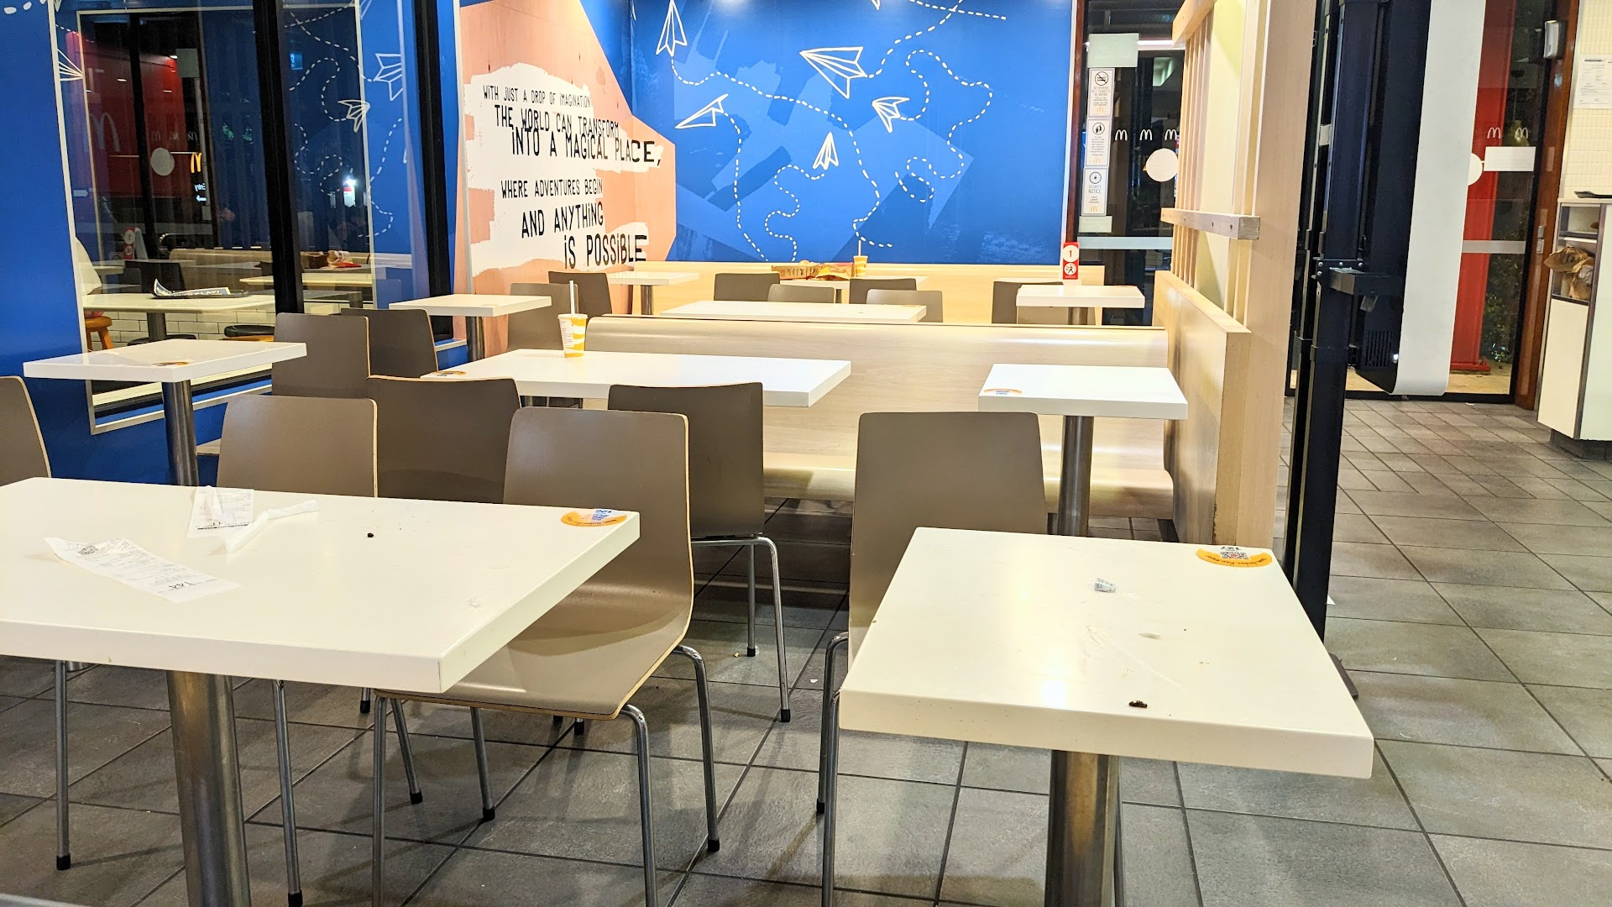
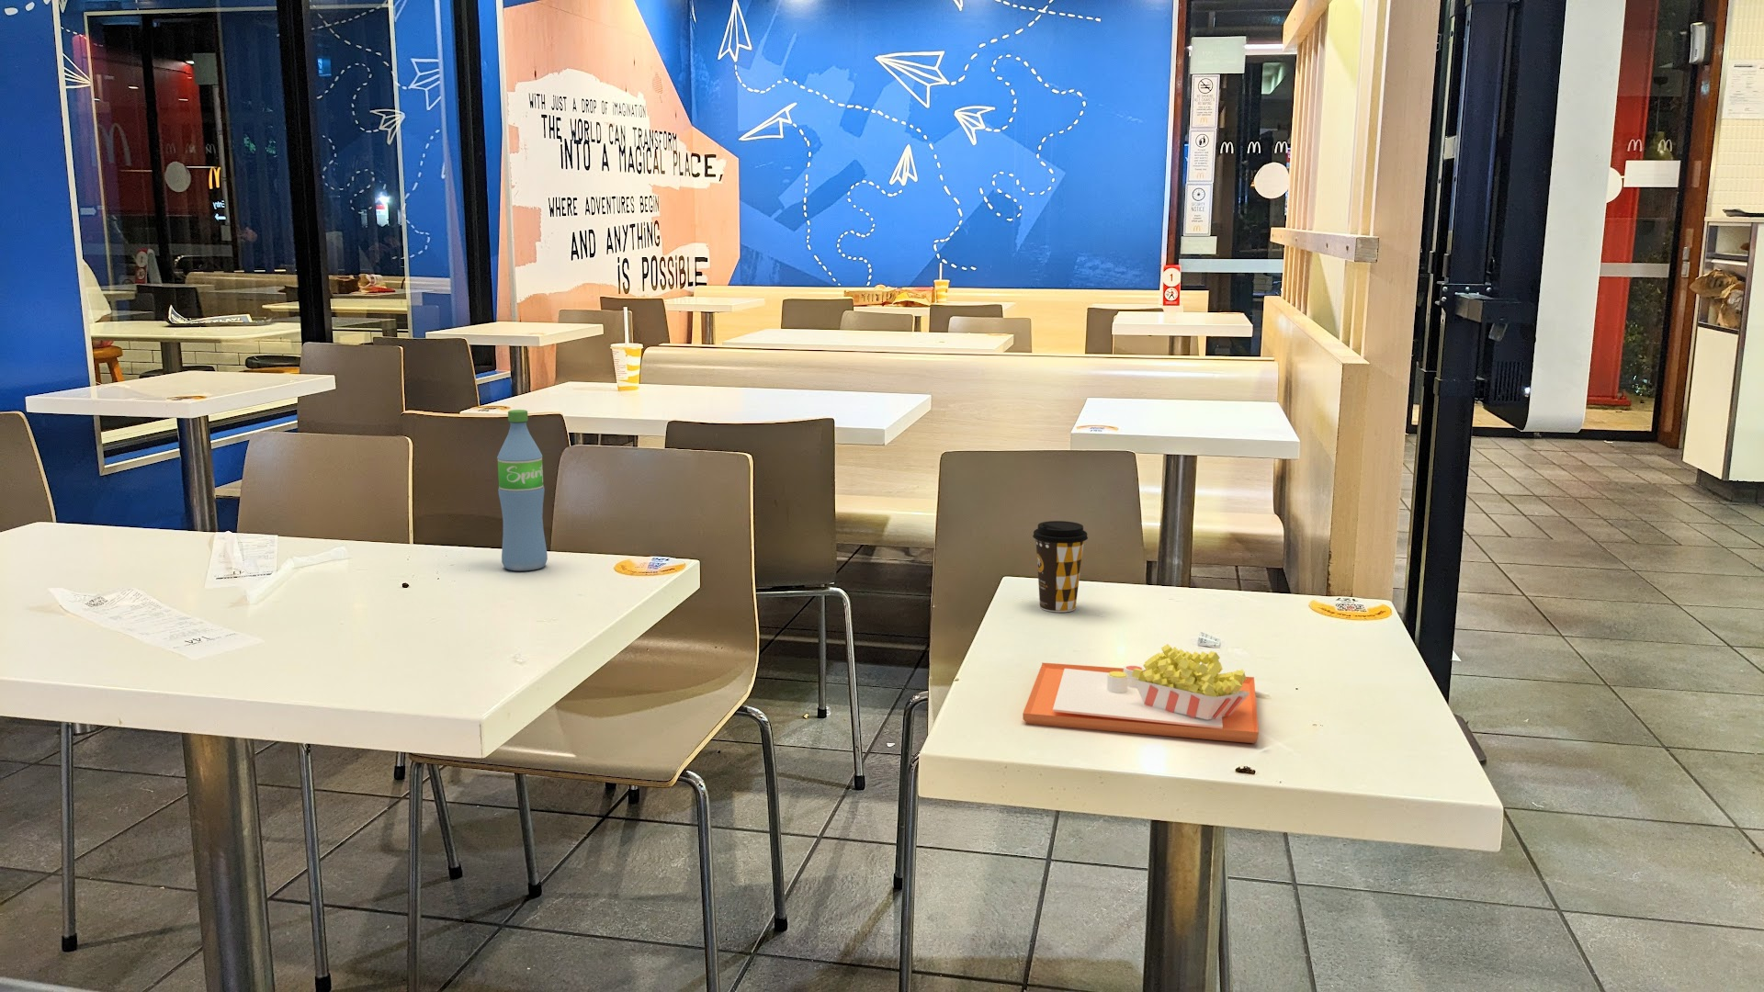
+ water bottle [496,408,549,572]
+ french fries [1021,643,1260,744]
+ coffee cup [1032,520,1089,614]
